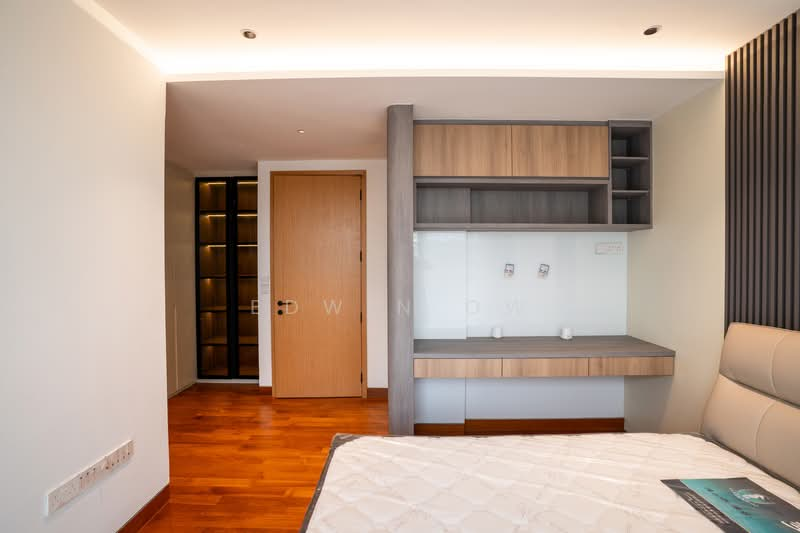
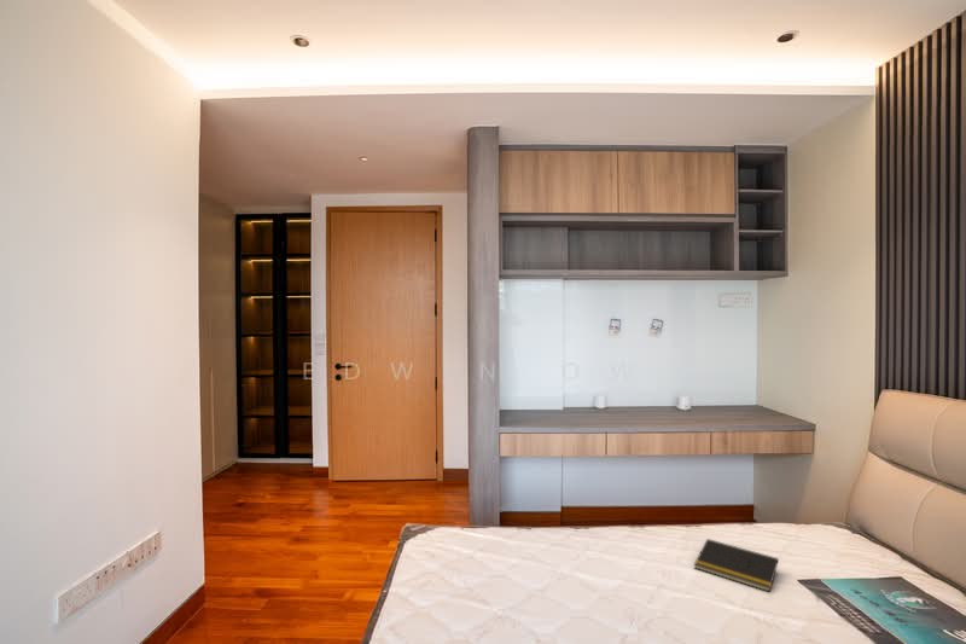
+ notepad [693,538,780,592]
